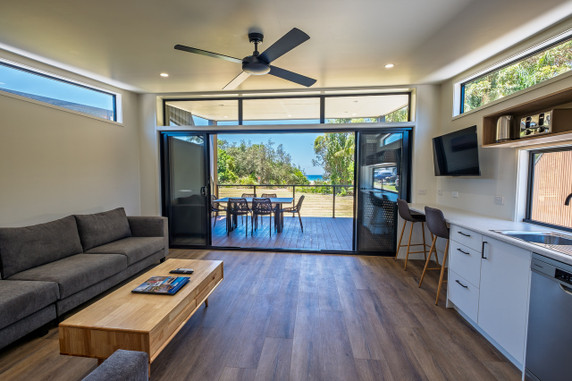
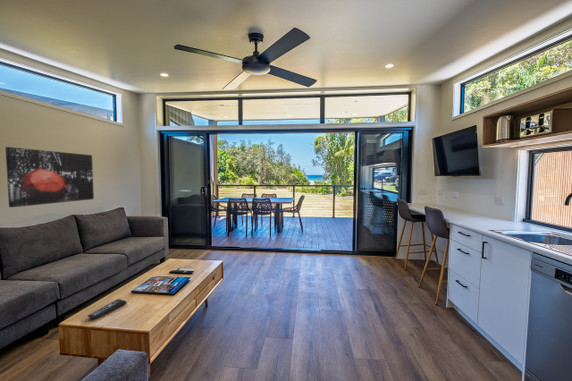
+ remote control [87,298,128,320]
+ wall art [4,146,95,208]
